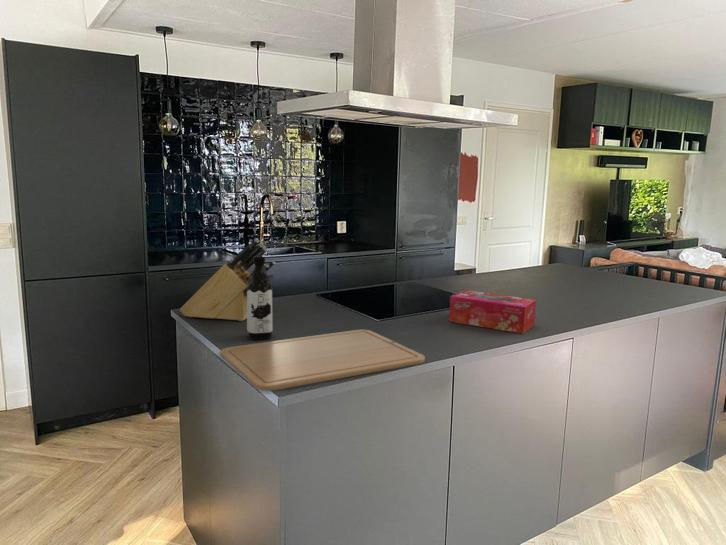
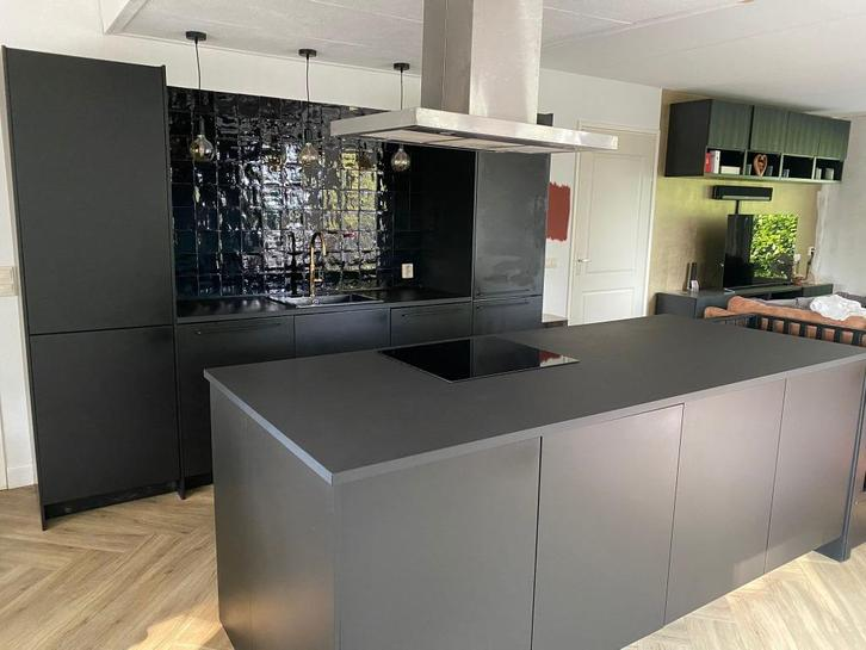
- knife block [179,237,276,322]
- water bottle [246,255,274,341]
- chopping board [219,329,426,392]
- tissue box [448,289,537,335]
